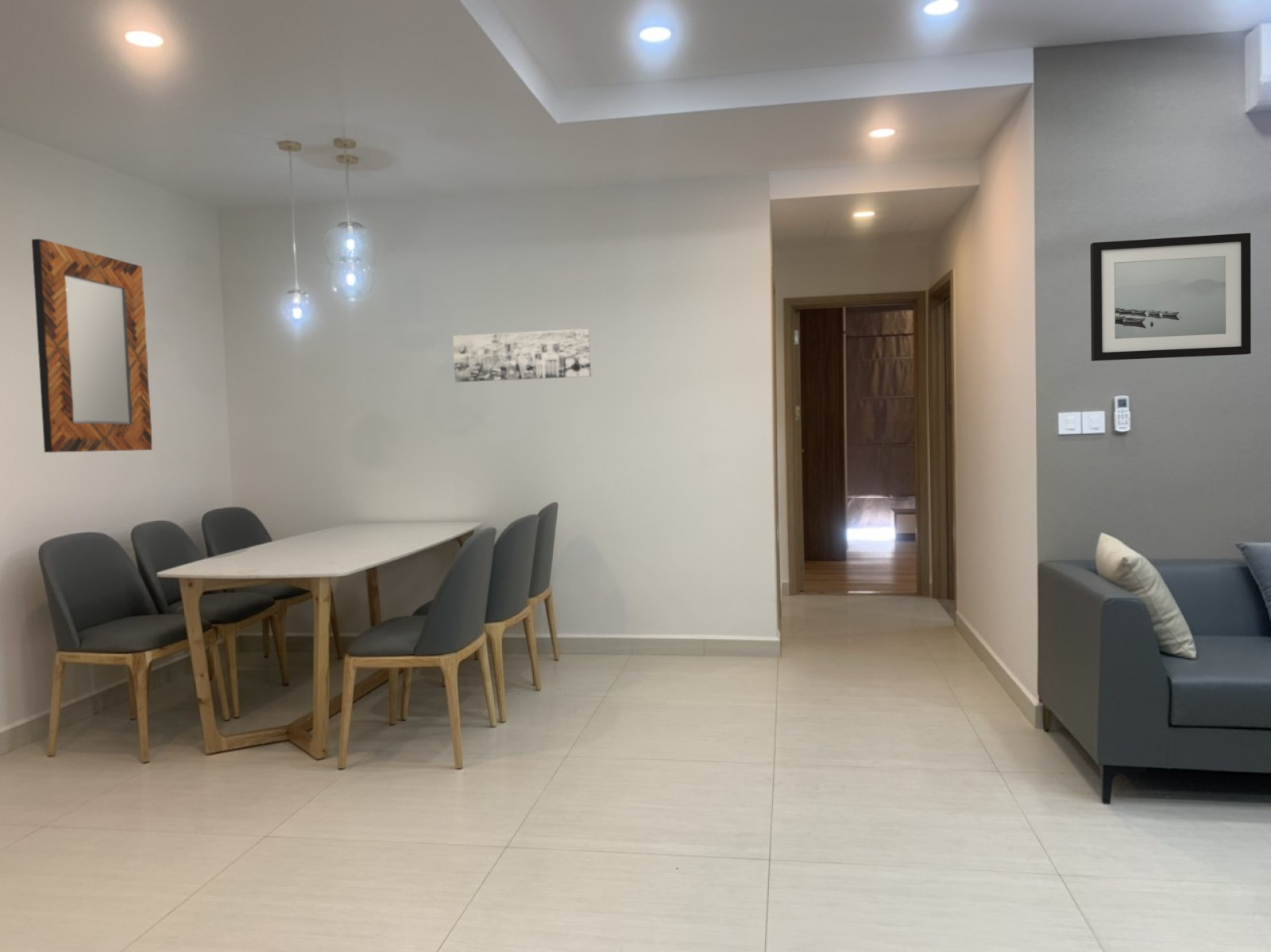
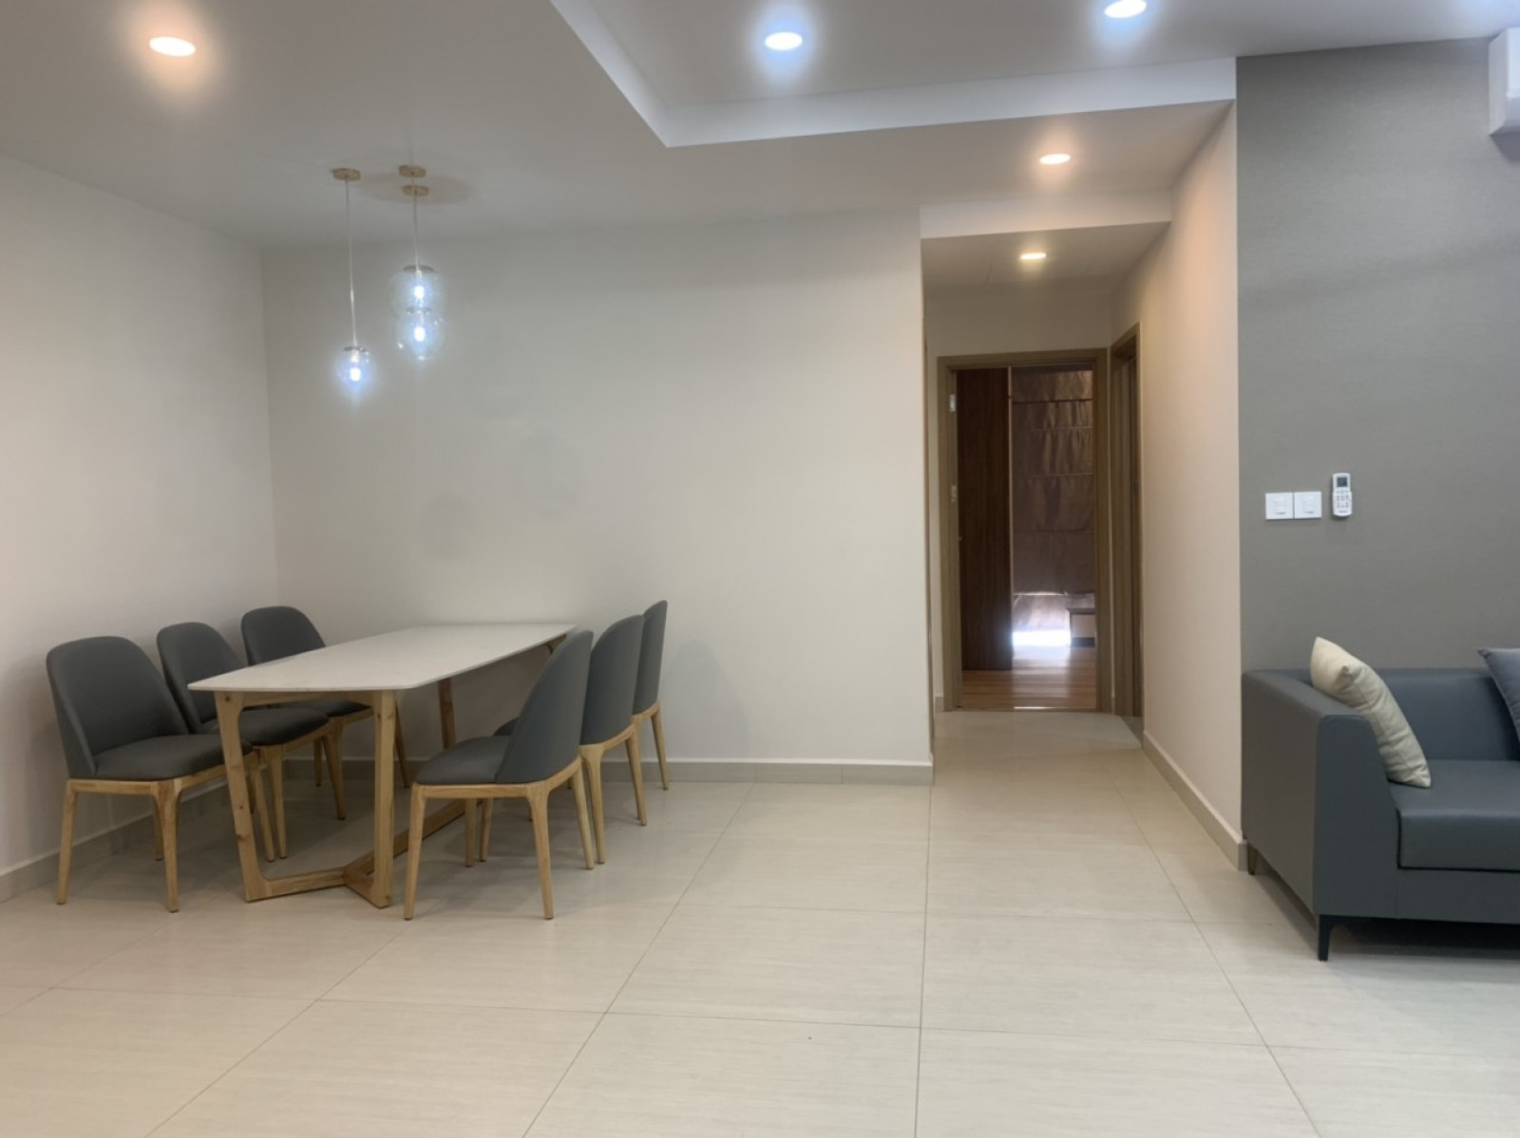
- wall art [452,328,592,383]
- home mirror [31,238,153,453]
- wall art [1090,232,1252,362]
